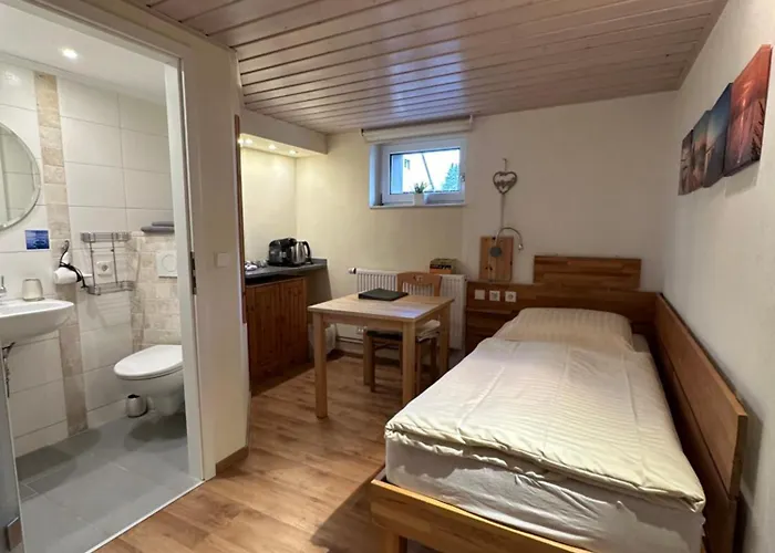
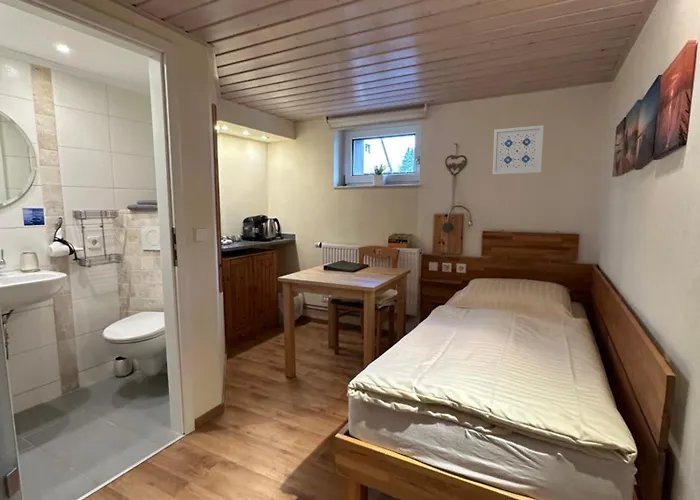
+ wall art [492,124,545,175]
